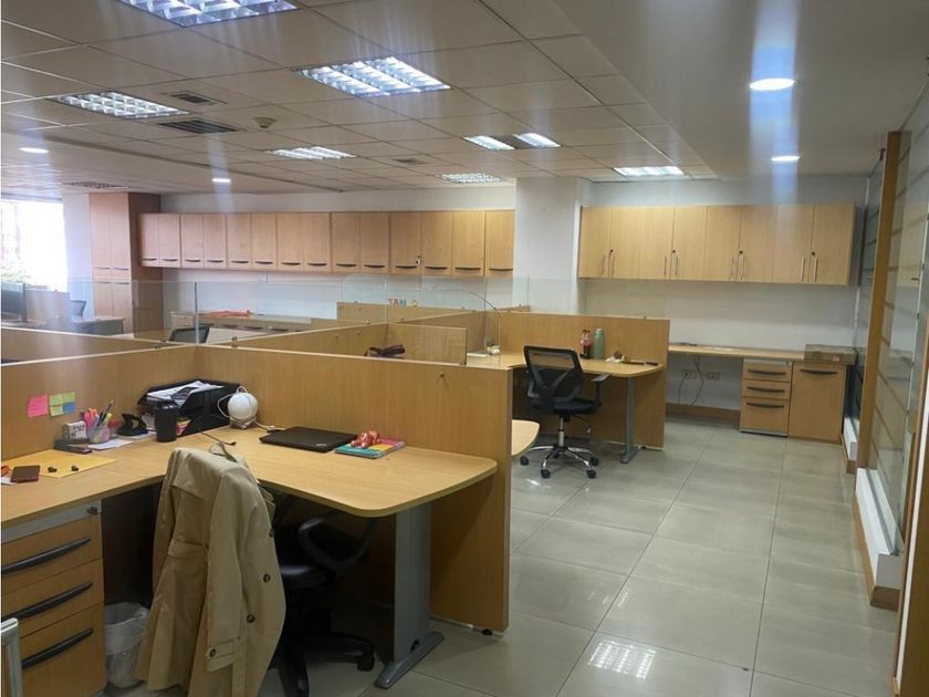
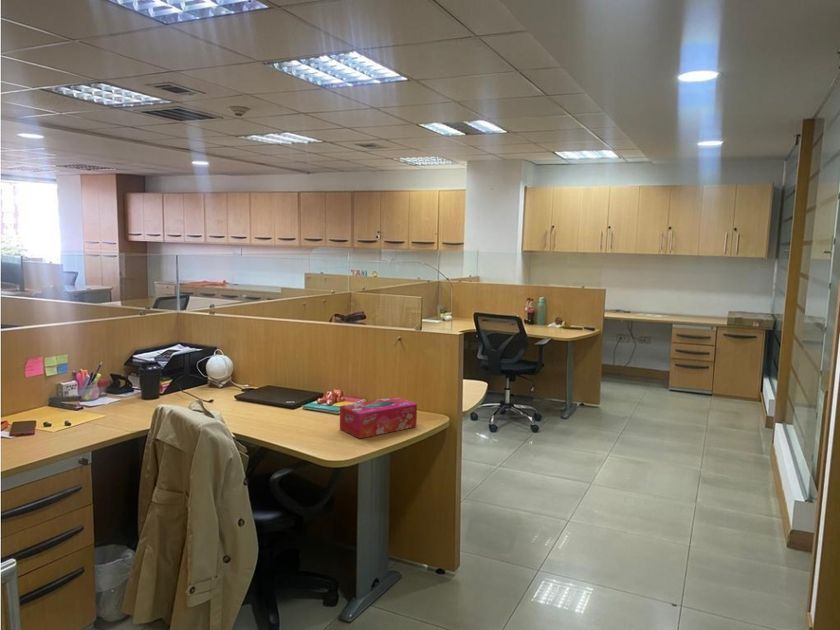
+ tissue box [339,396,418,440]
